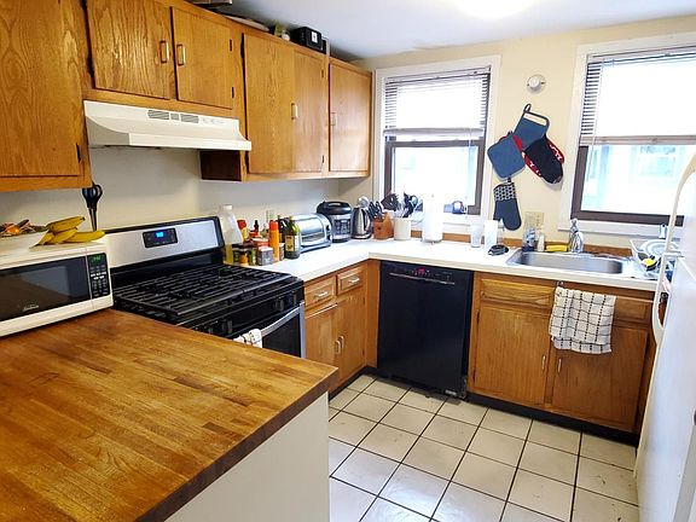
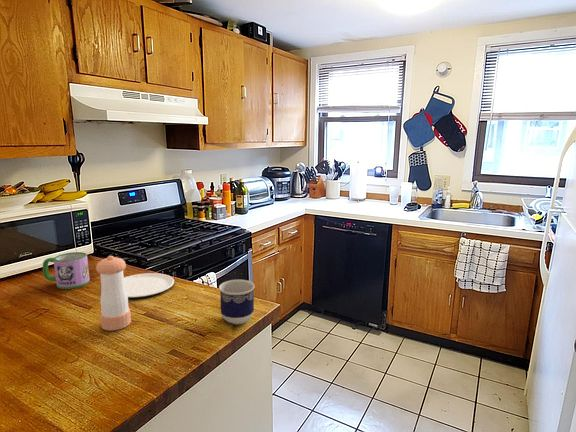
+ cup [218,279,256,325]
+ pepper shaker [95,255,132,332]
+ plate [124,272,175,299]
+ mug [42,251,91,290]
